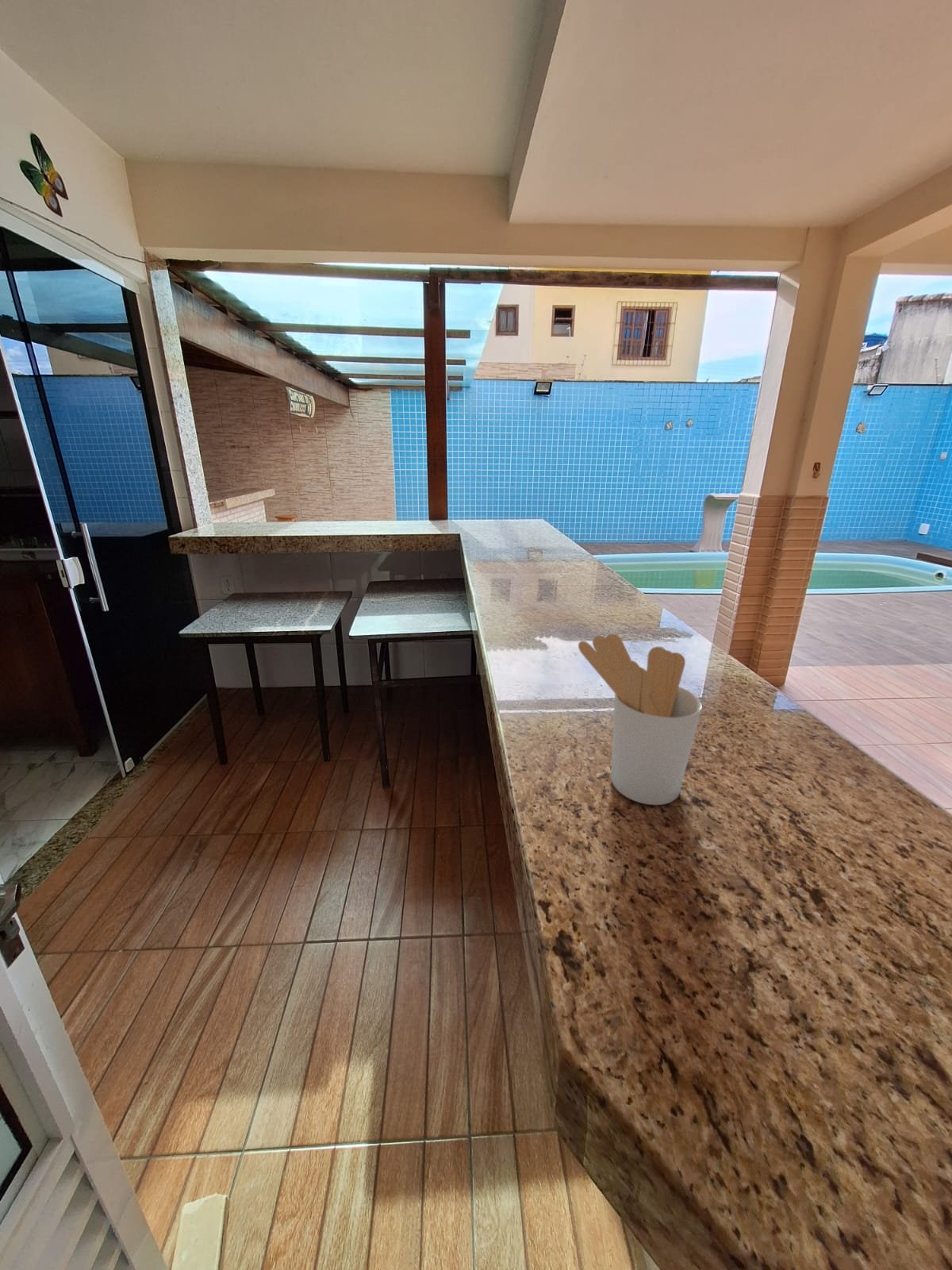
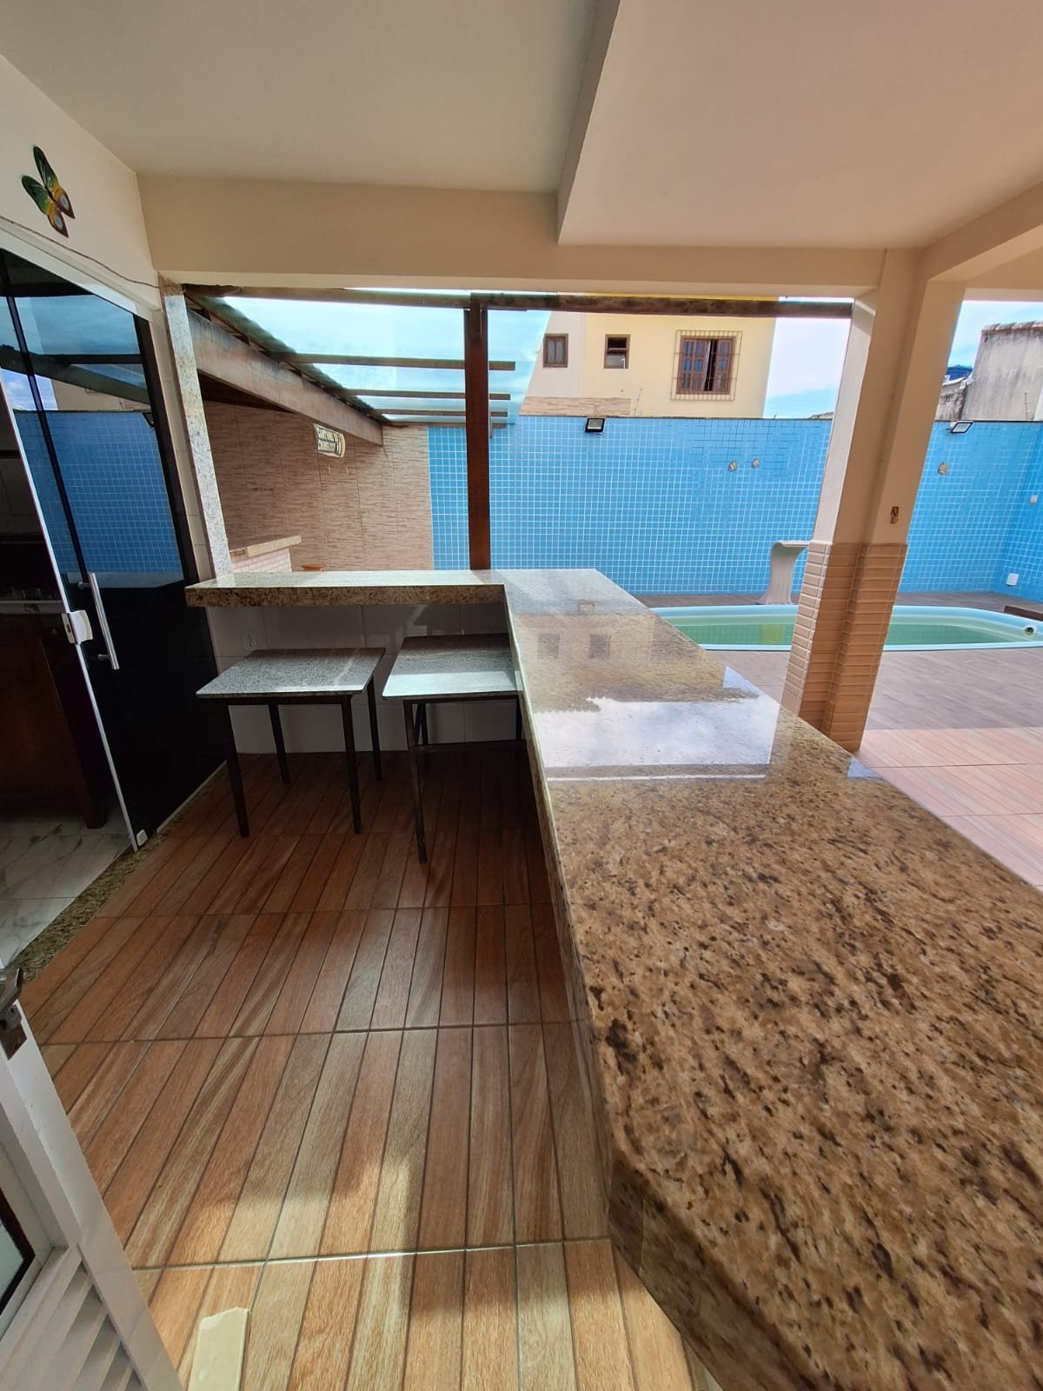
- utensil holder [578,633,703,806]
